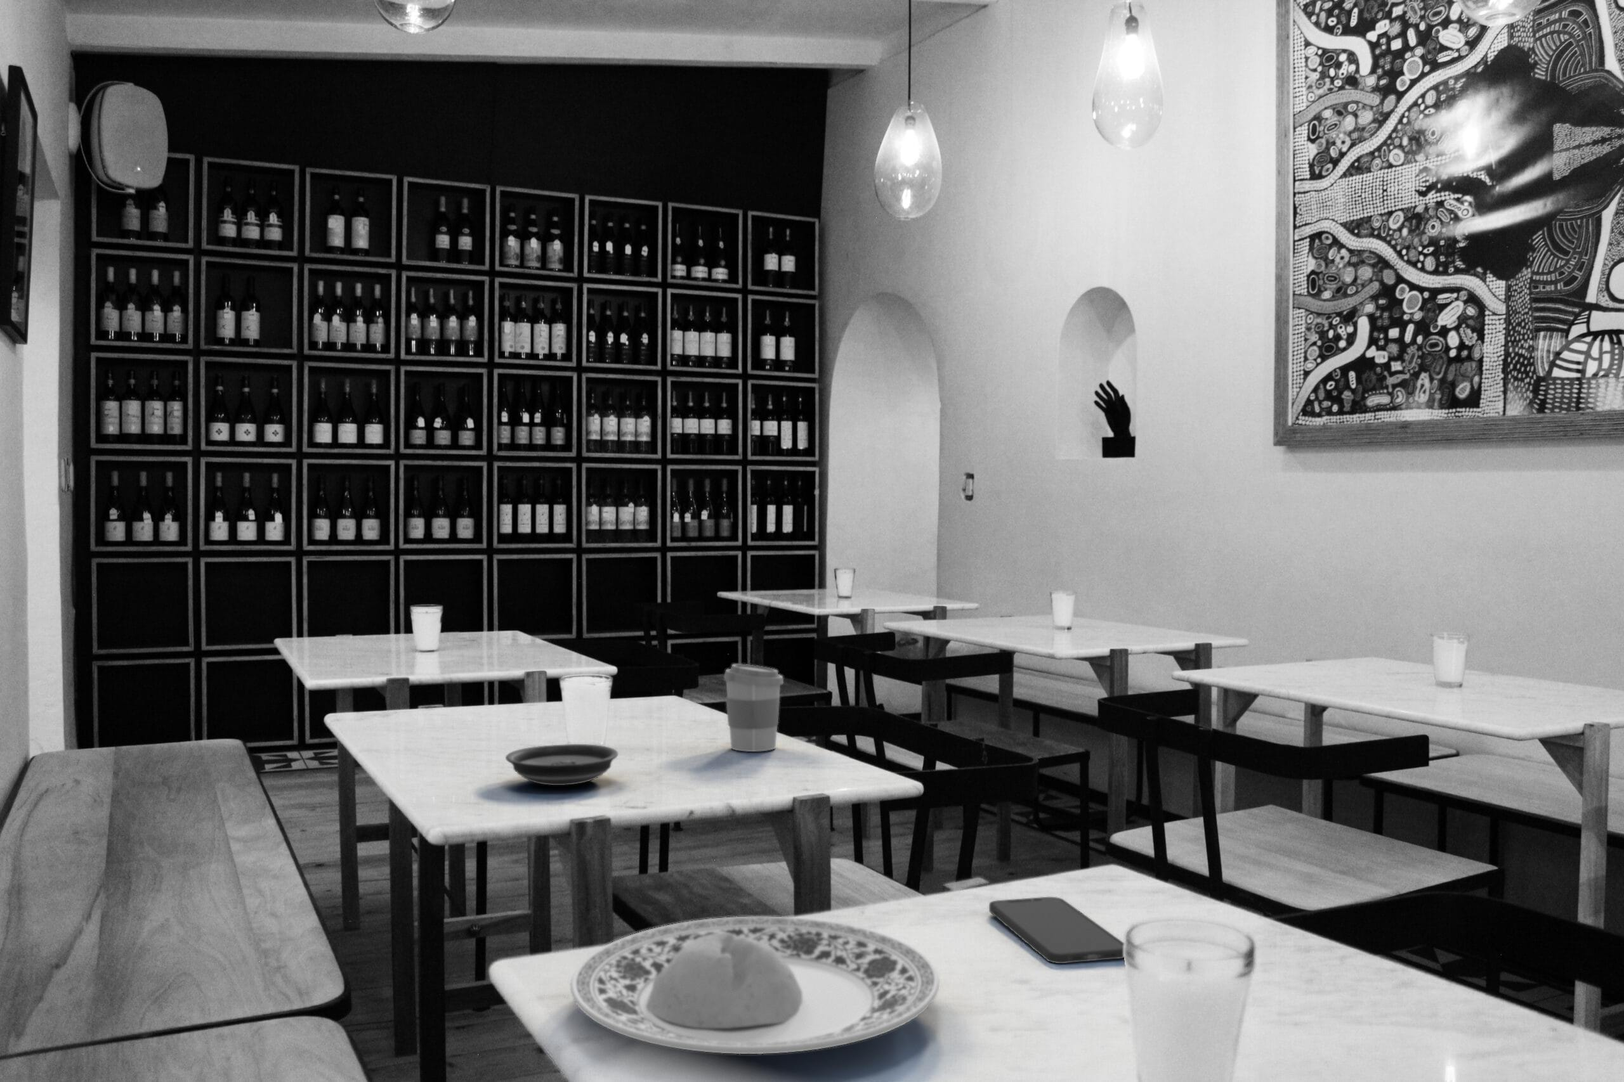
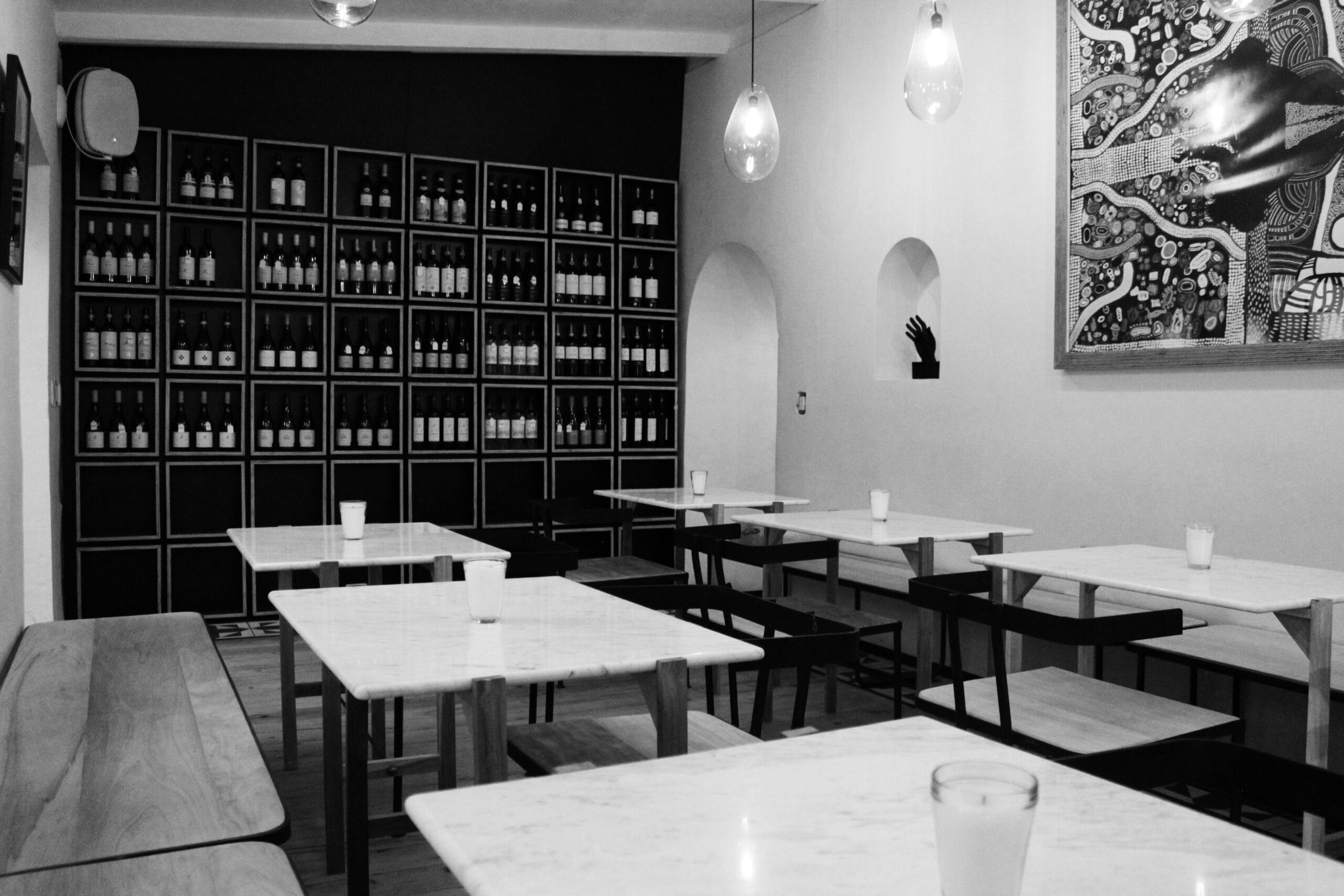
- plate [569,915,940,1054]
- coffee cup [723,664,784,752]
- saucer [505,744,619,786]
- smartphone [988,896,1125,964]
